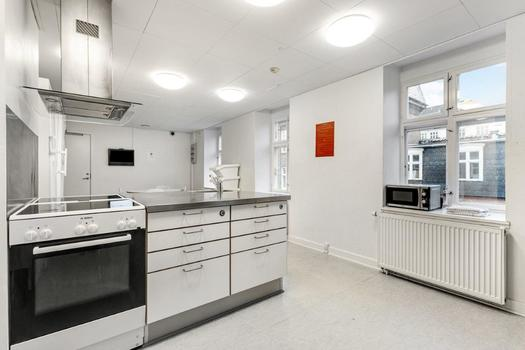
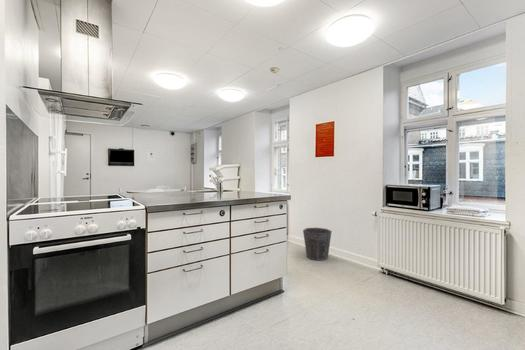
+ waste bin [302,227,333,262]
